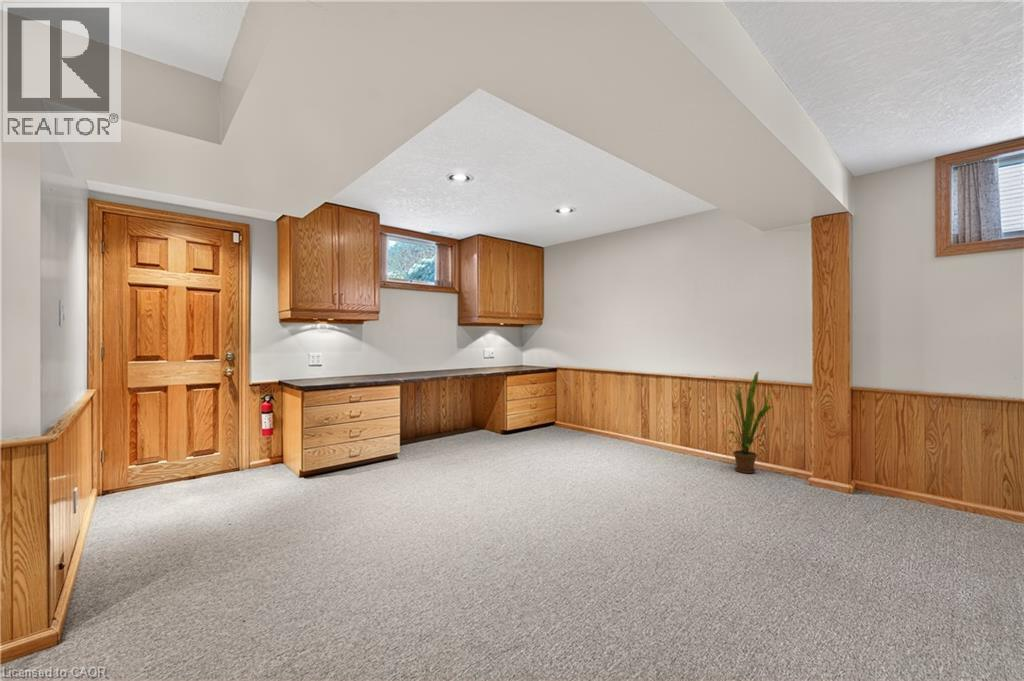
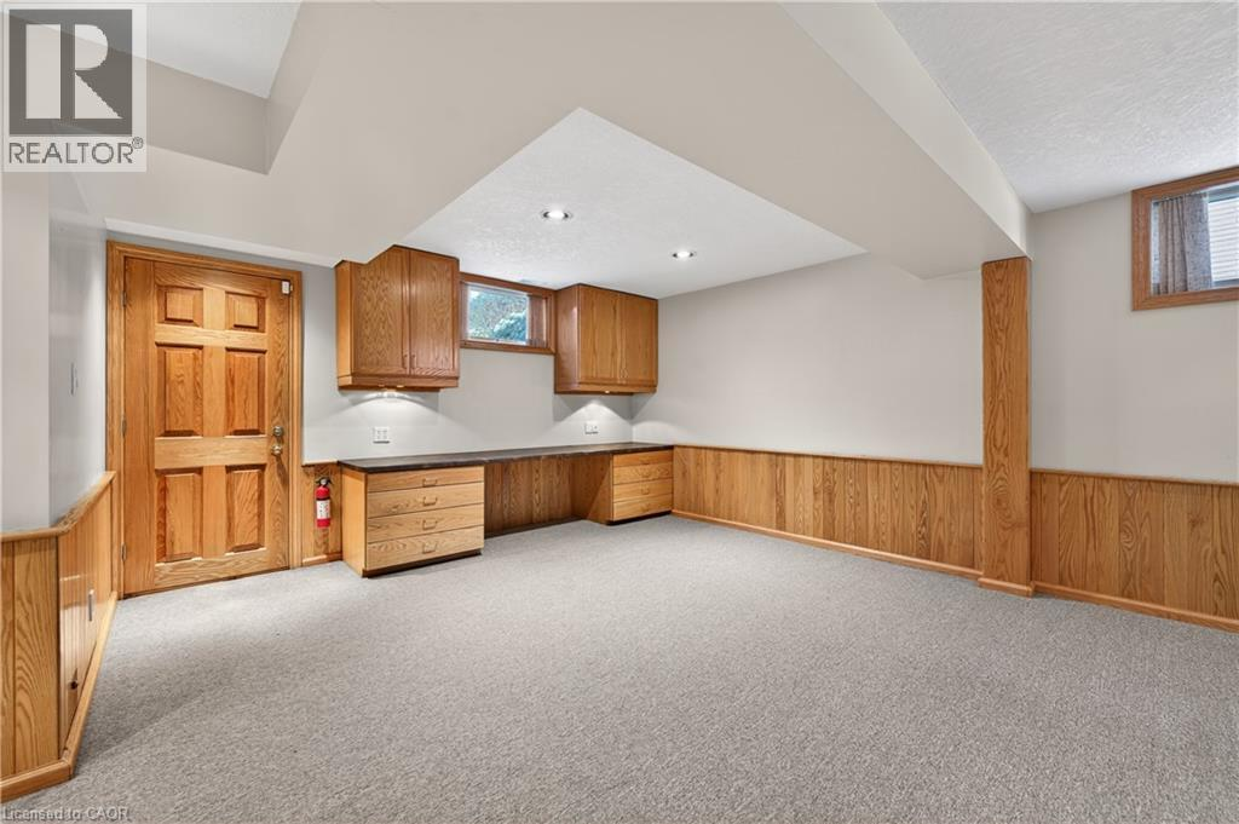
- house plant [719,371,777,475]
